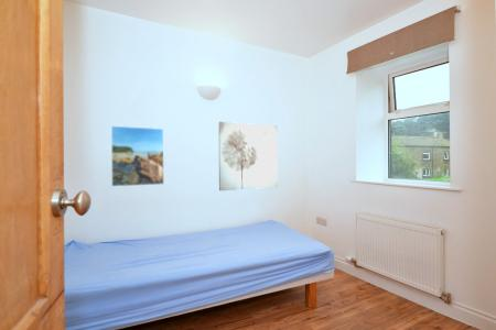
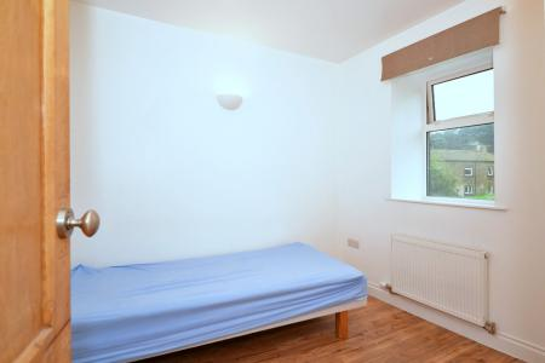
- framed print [110,125,165,188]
- wall art [218,121,279,191]
